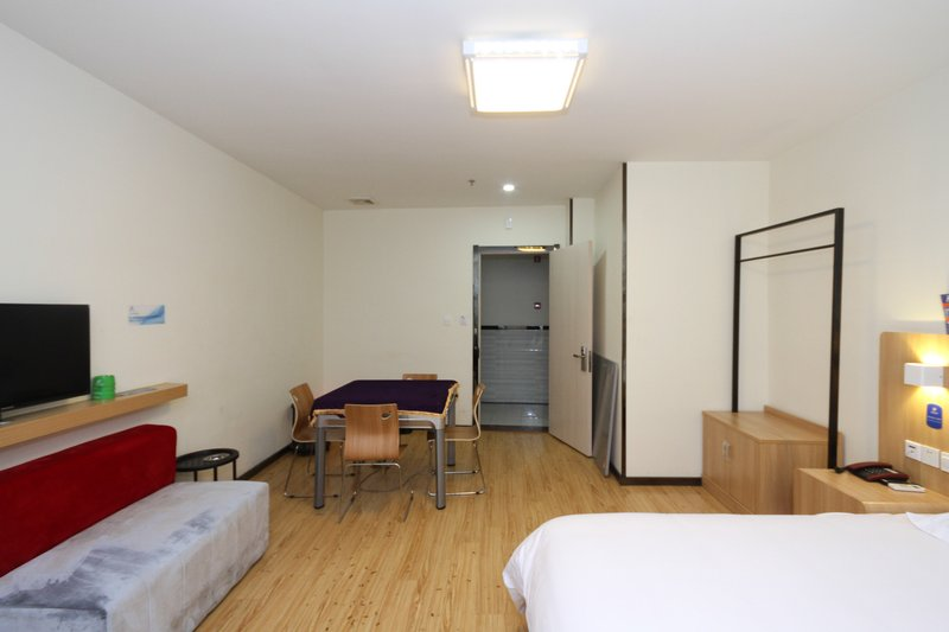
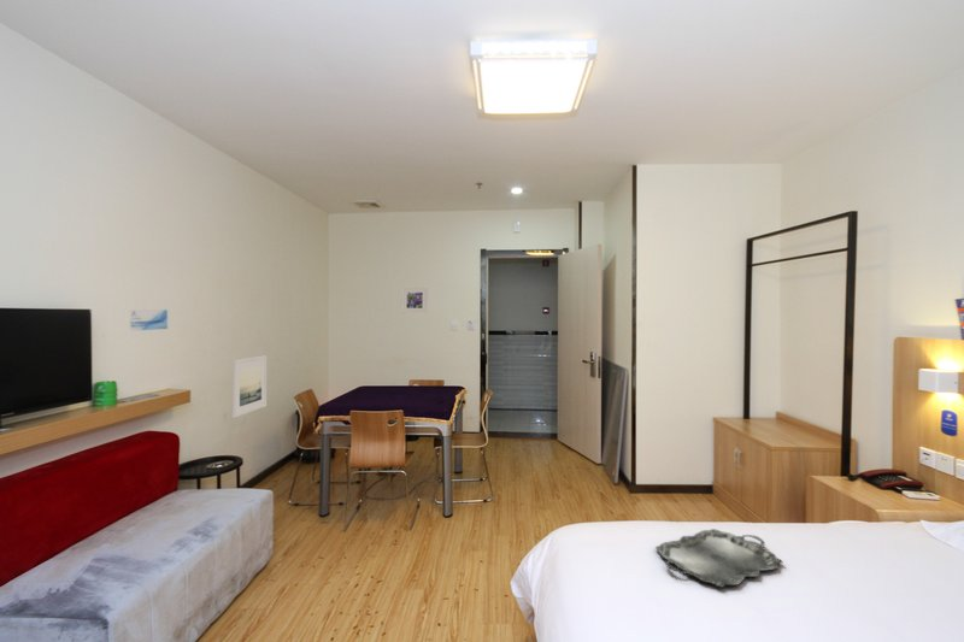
+ serving tray [654,528,784,589]
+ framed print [230,354,269,419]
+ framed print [401,287,429,314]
